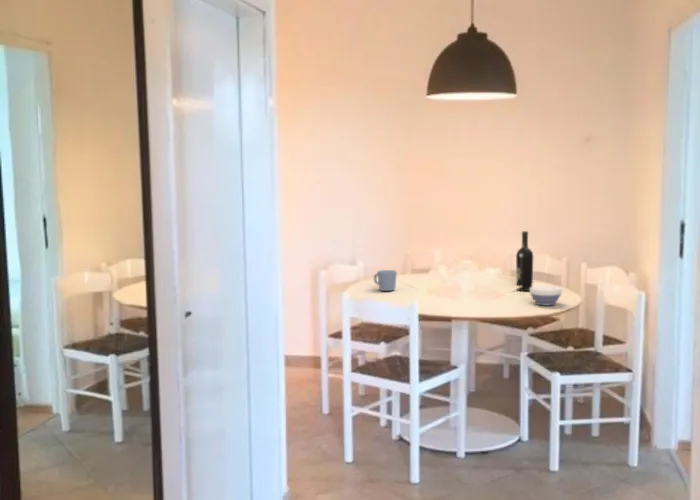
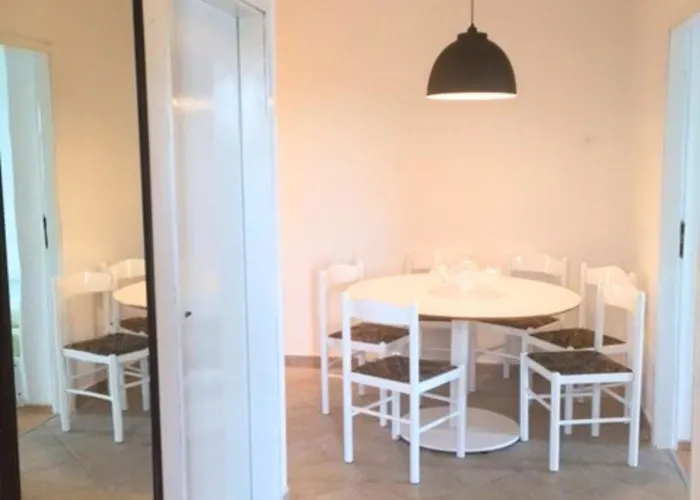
- bowl [529,285,563,307]
- mug [373,269,398,292]
- wine bottle [515,230,534,292]
